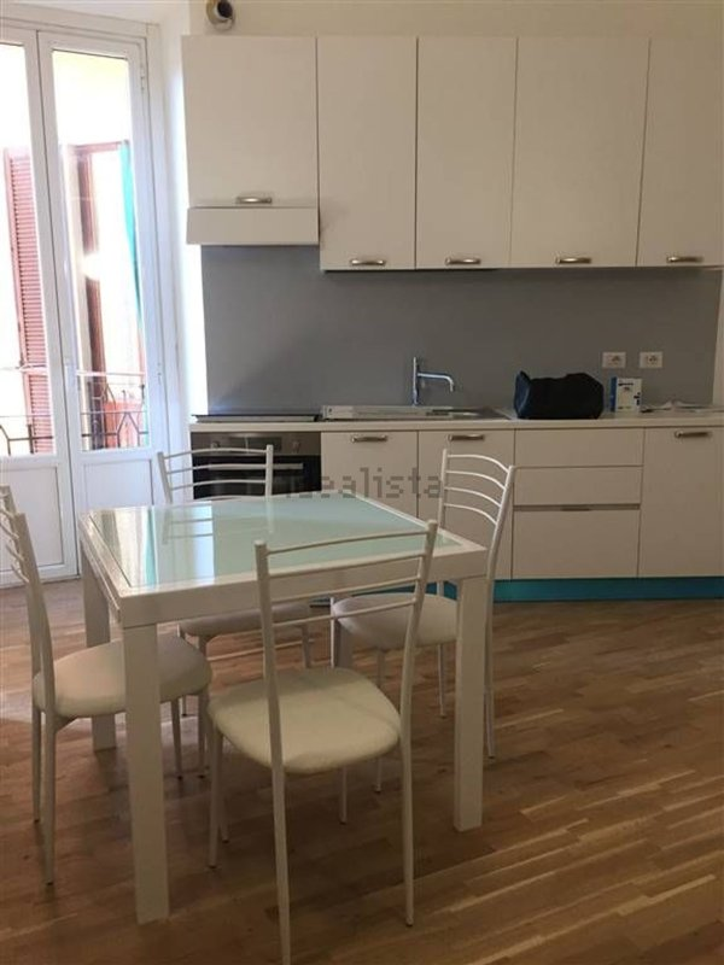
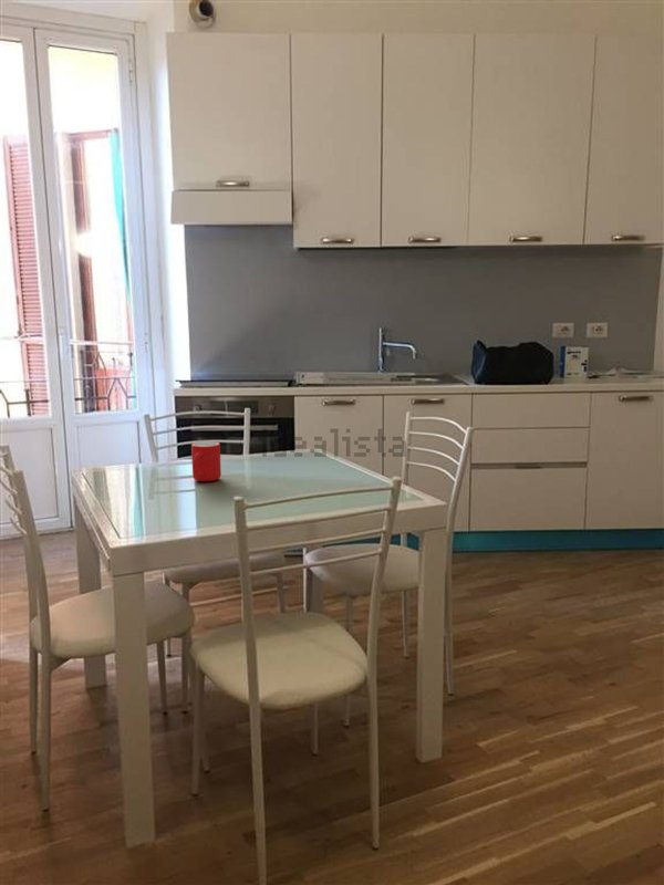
+ cup [190,440,222,482]
